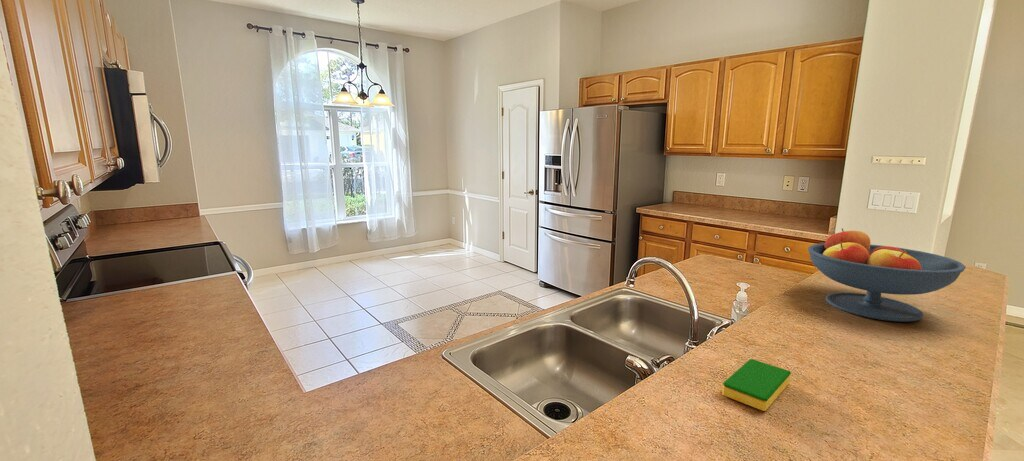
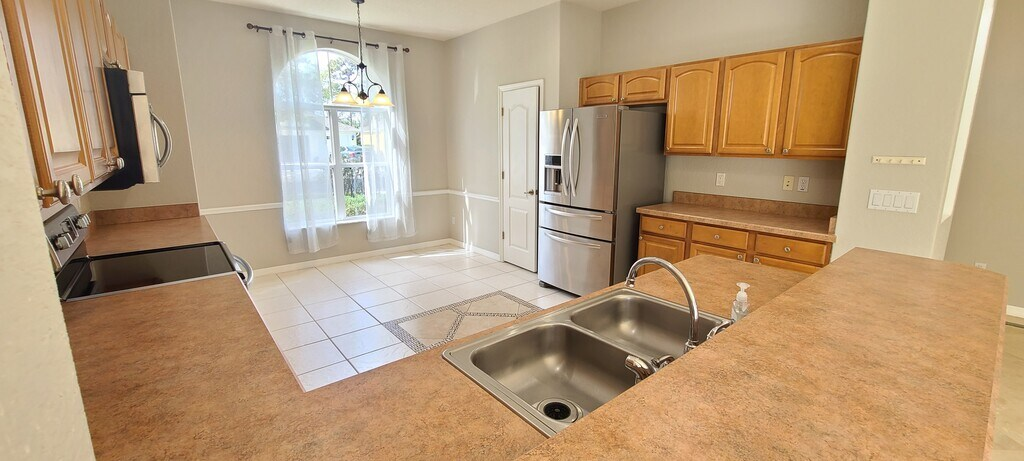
- fruit bowl [807,227,967,323]
- dish sponge [721,358,792,412]
